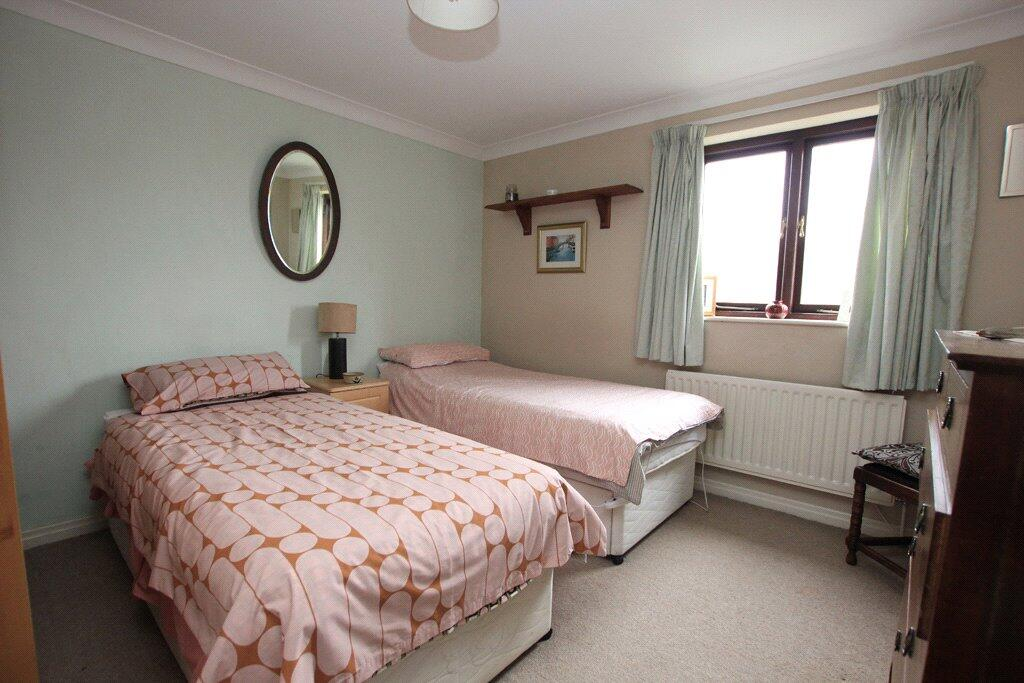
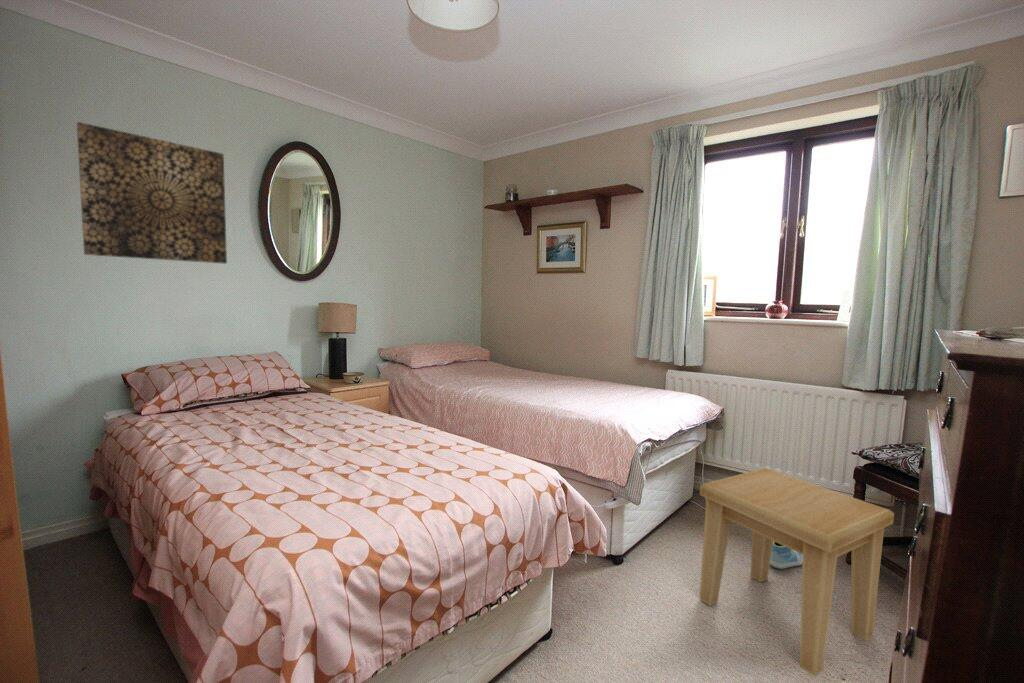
+ wall art [76,121,228,265]
+ sneaker [770,541,803,570]
+ side table [699,467,895,677]
